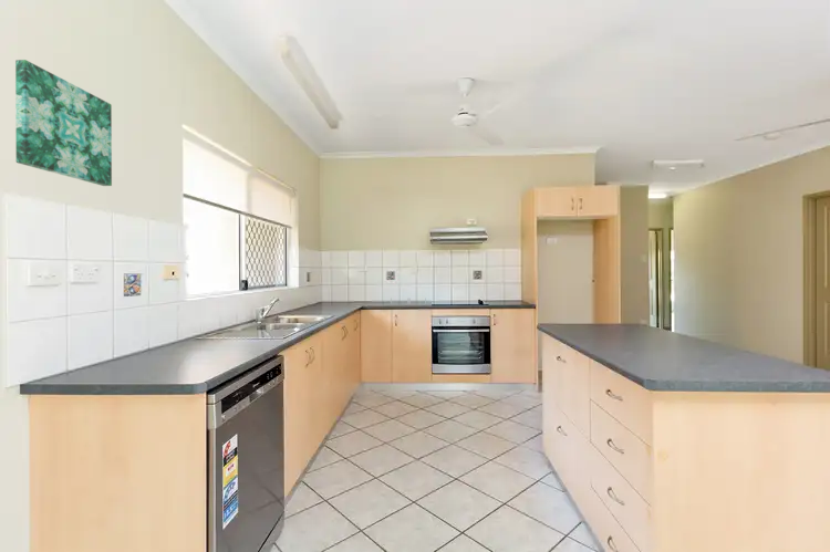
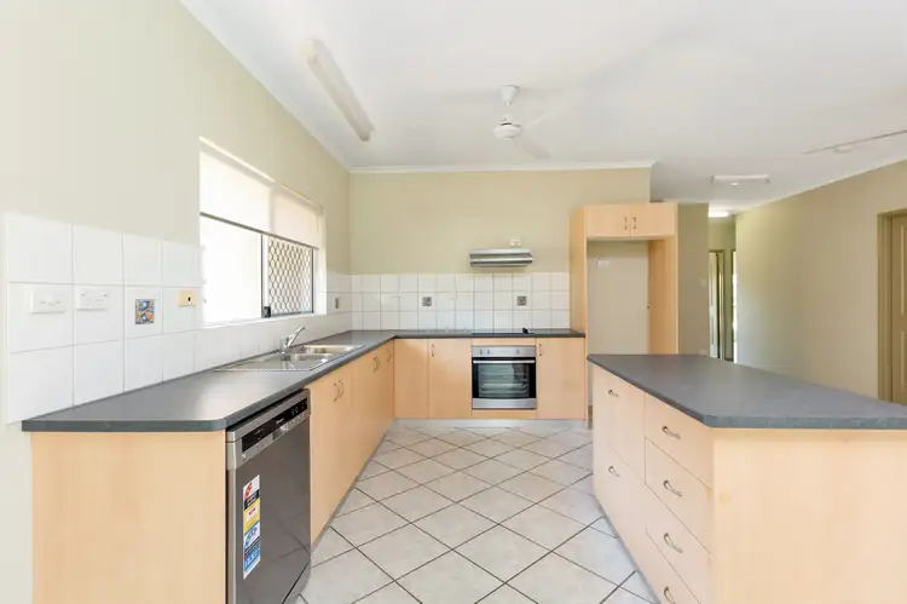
- wall art [14,59,113,187]
